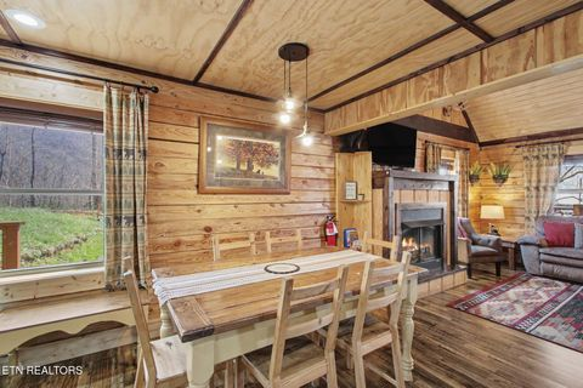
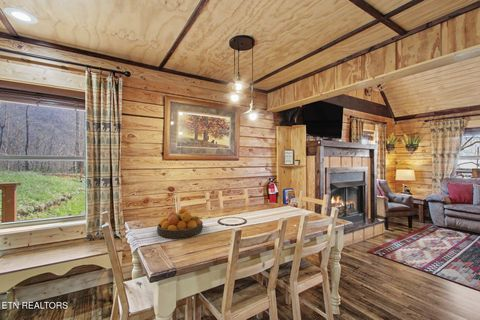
+ fruit bowl [156,207,204,239]
